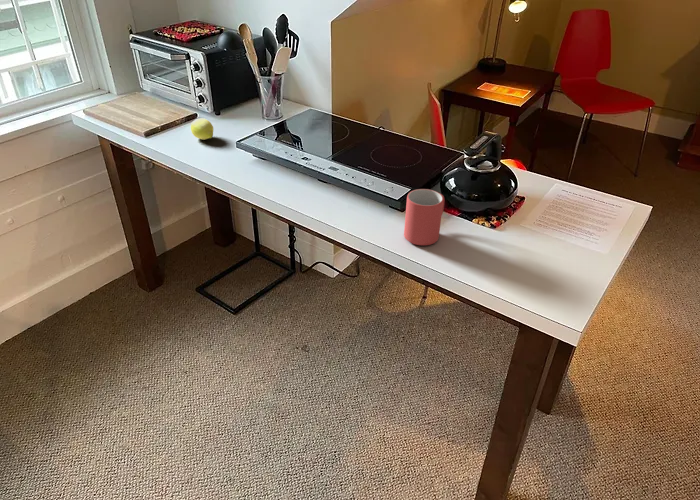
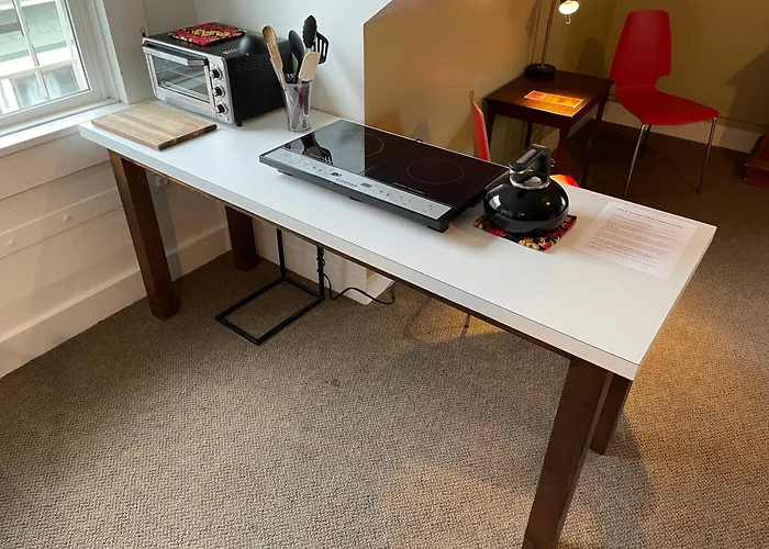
- fruit [190,117,214,141]
- mug [403,188,445,246]
